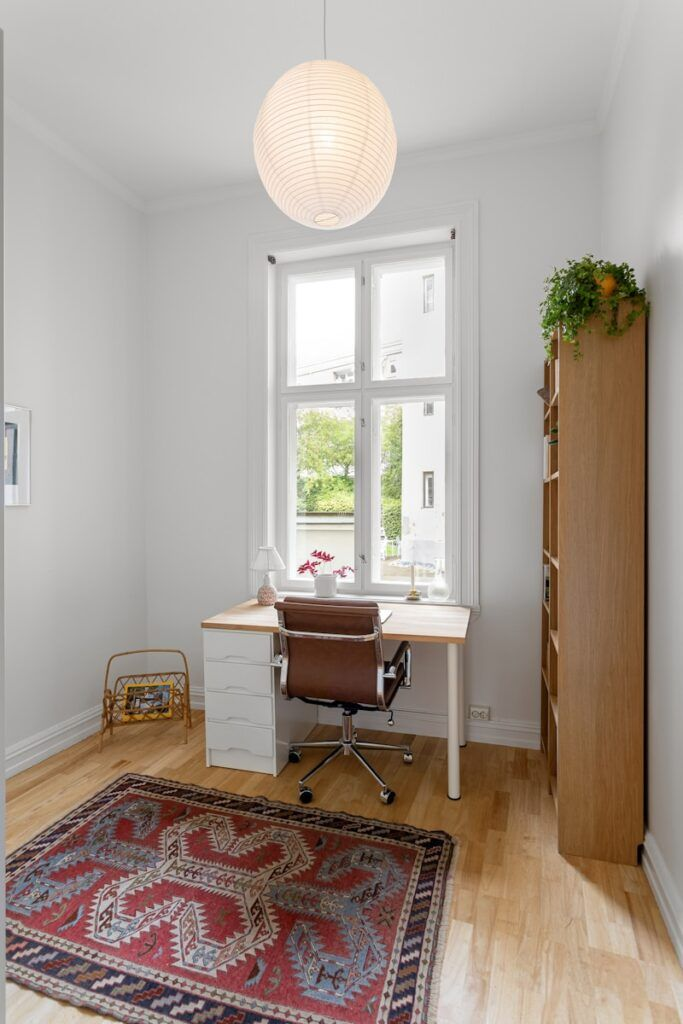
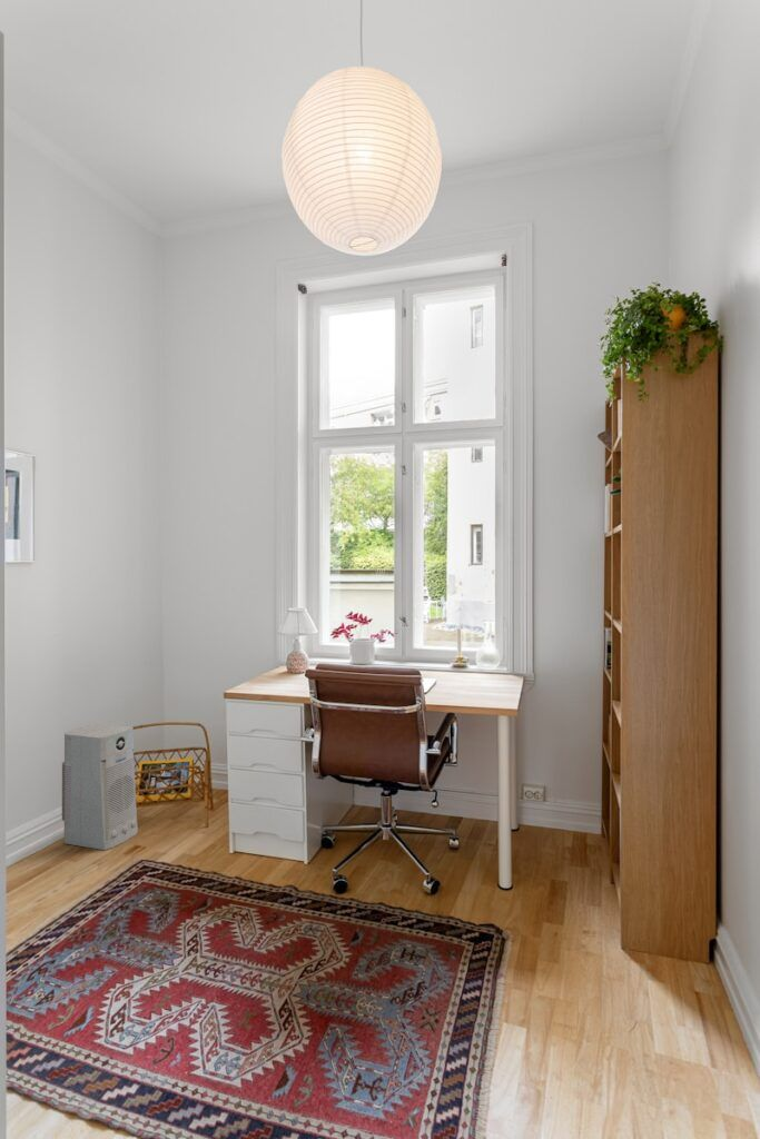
+ air purifier [61,723,139,851]
